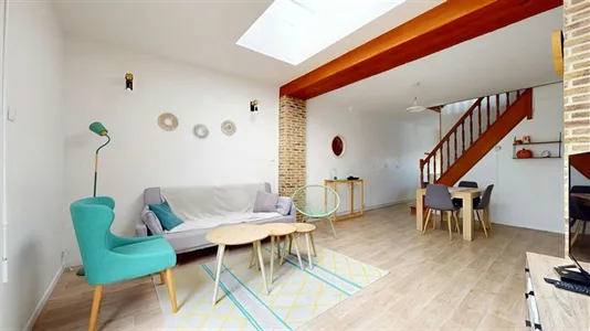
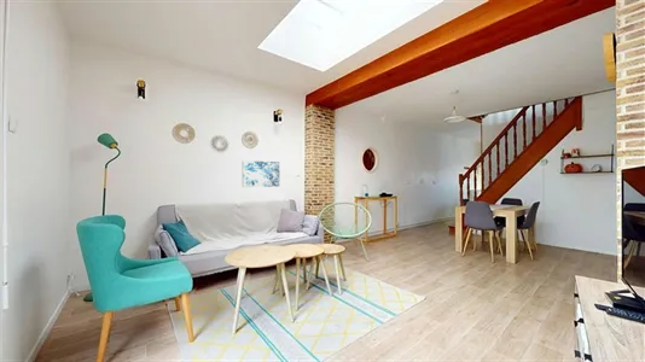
+ wall art [242,159,280,188]
